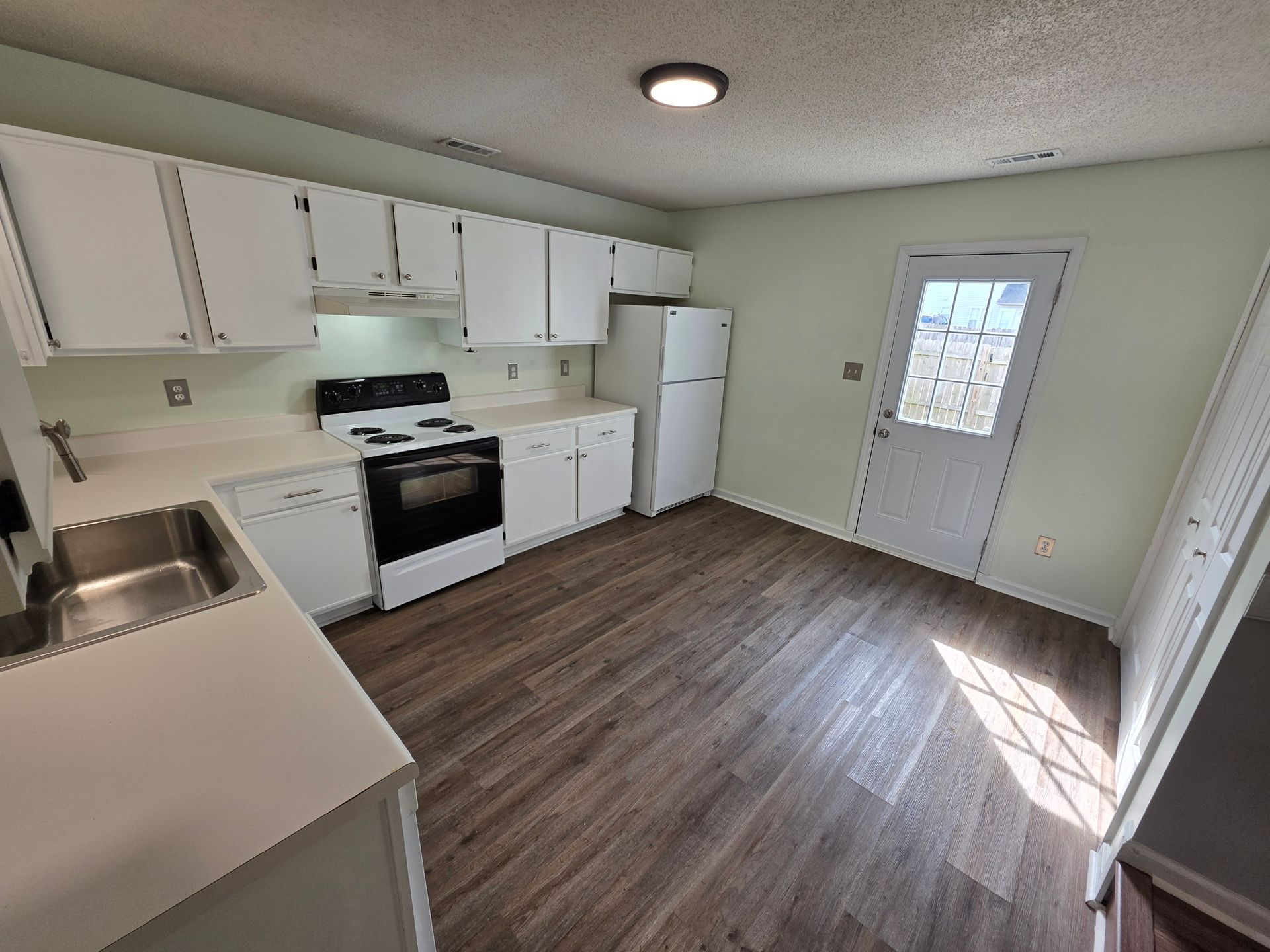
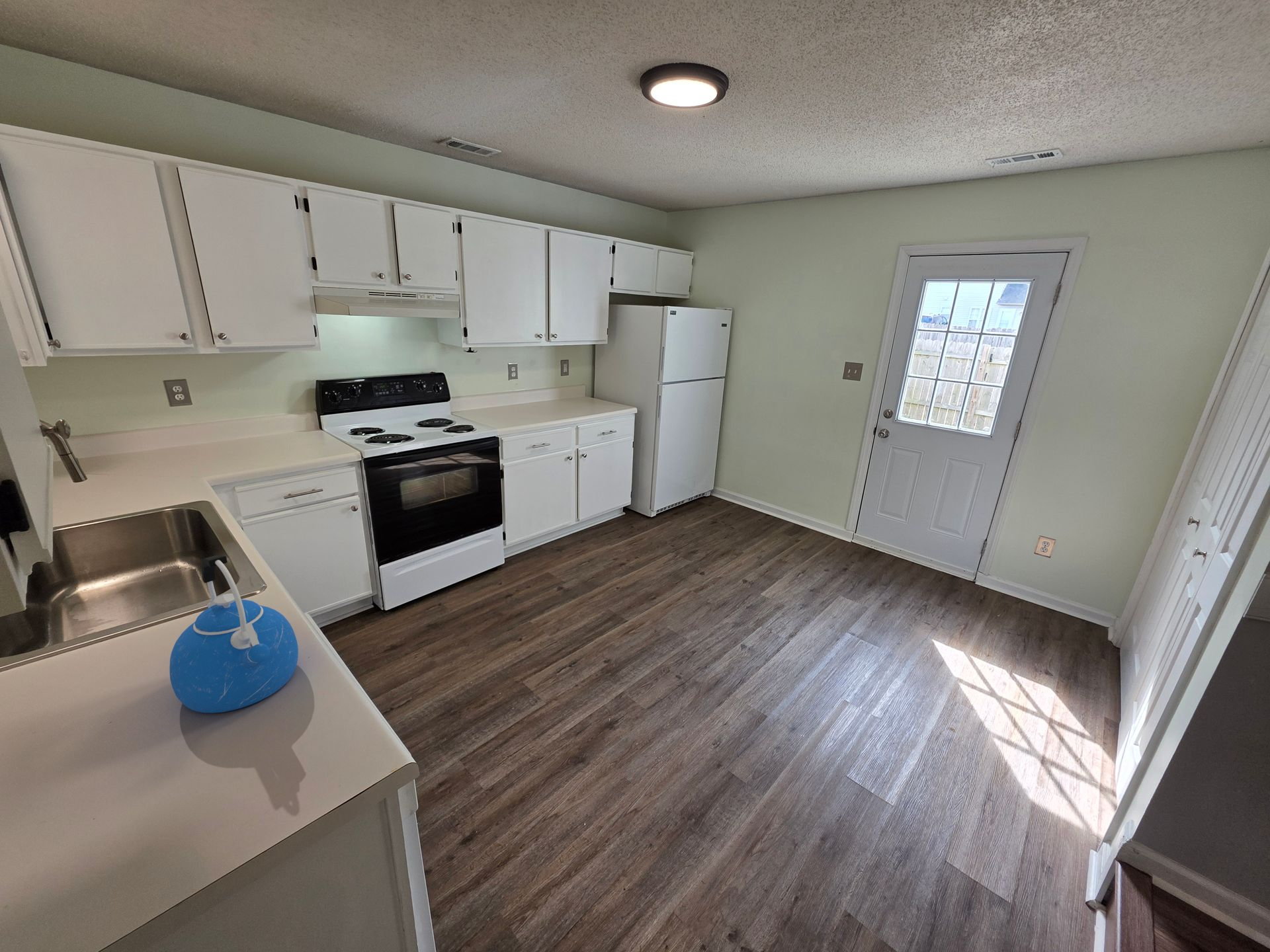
+ kettle [169,555,299,713]
